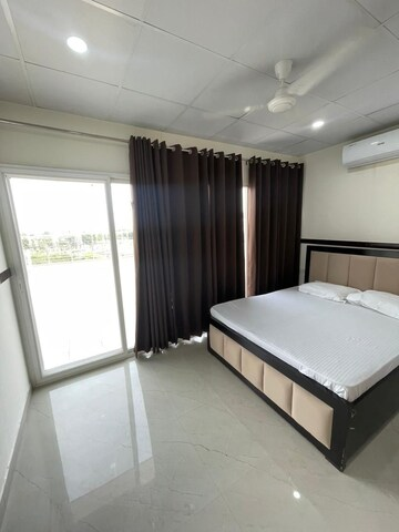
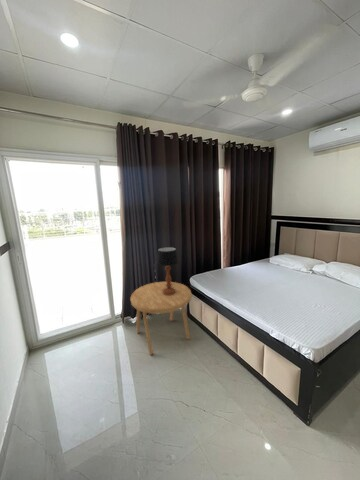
+ table lamp [155,246,180,295]
+ side table [129,281,193,356]
